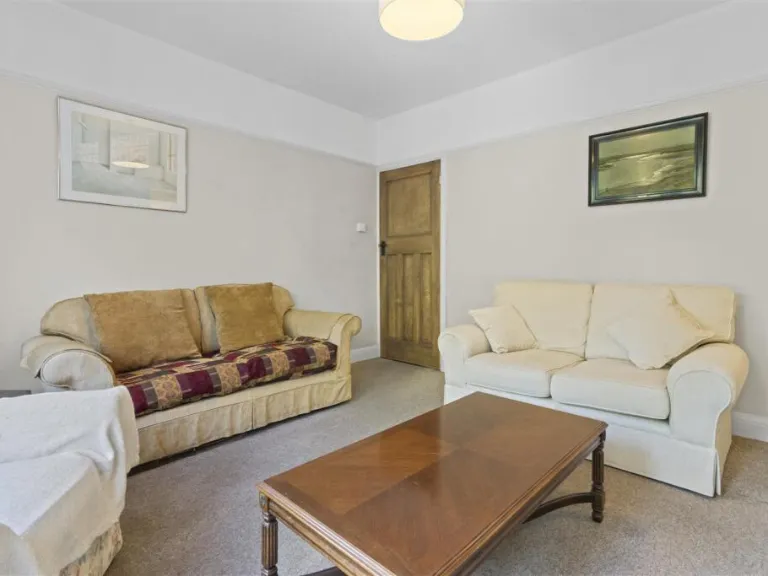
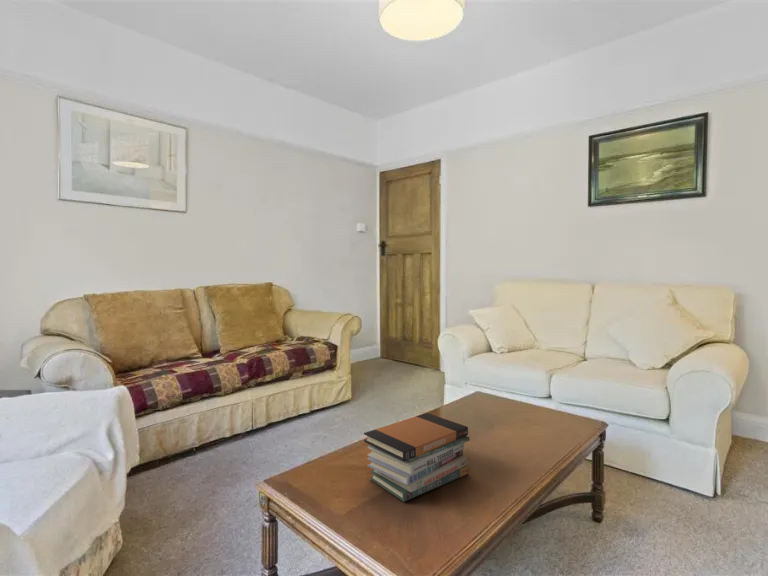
+ book stack [363,412,471,503]
